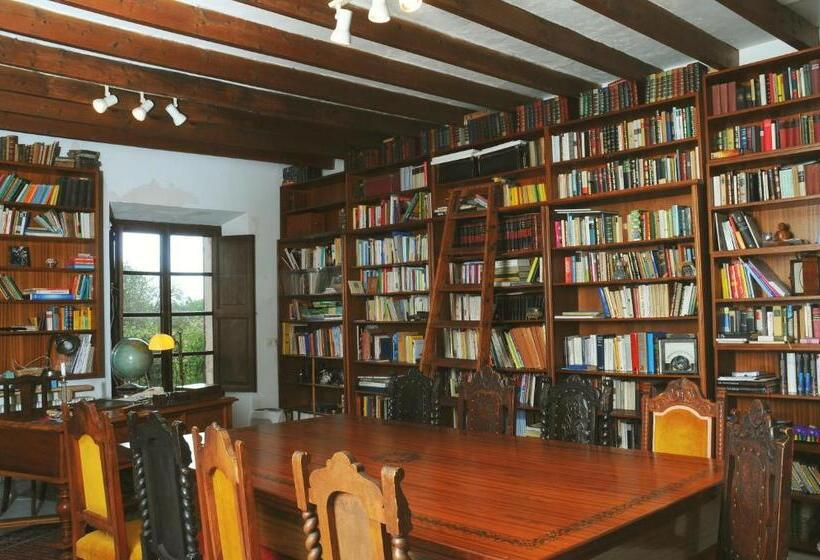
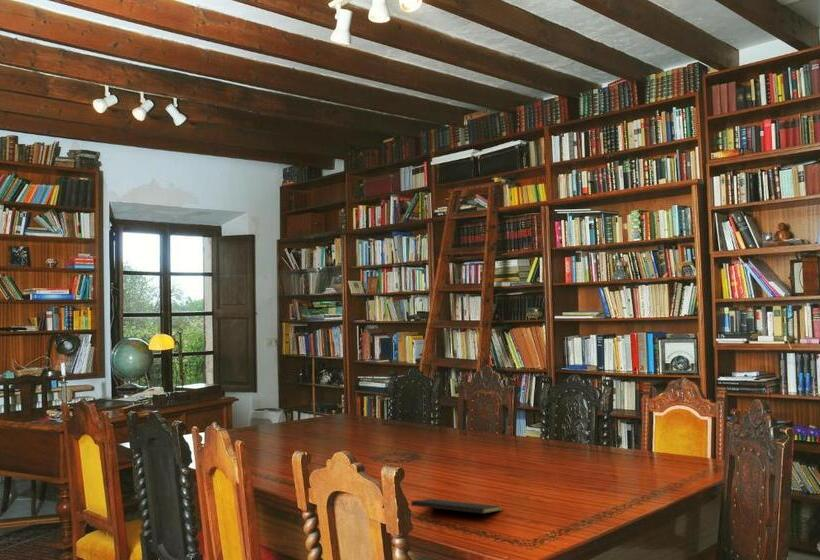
+ notepad [410,498,503,525]
